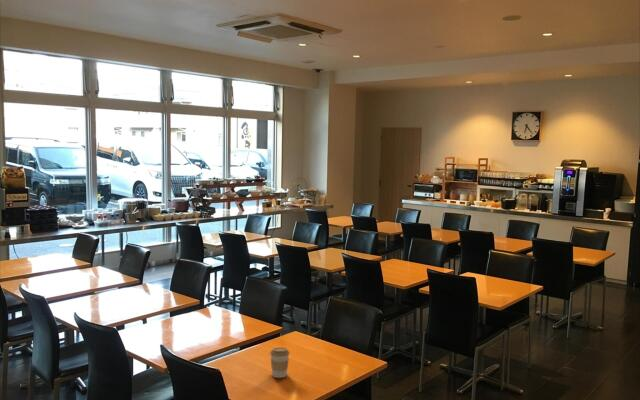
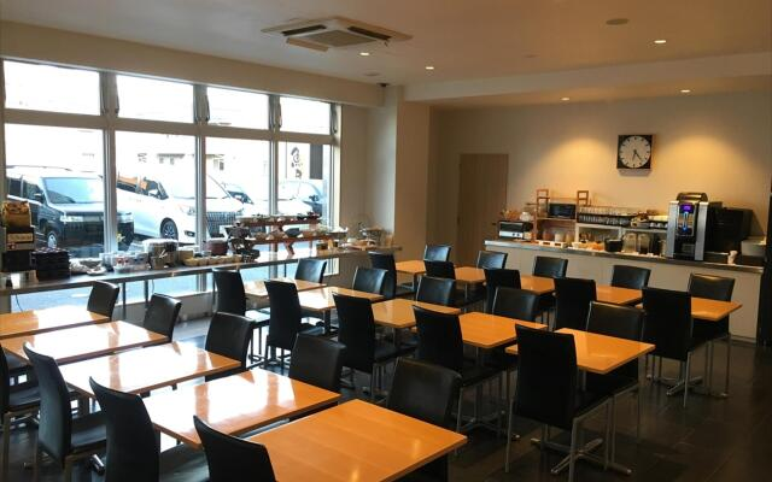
- coffee cup [269,347,291,379]
